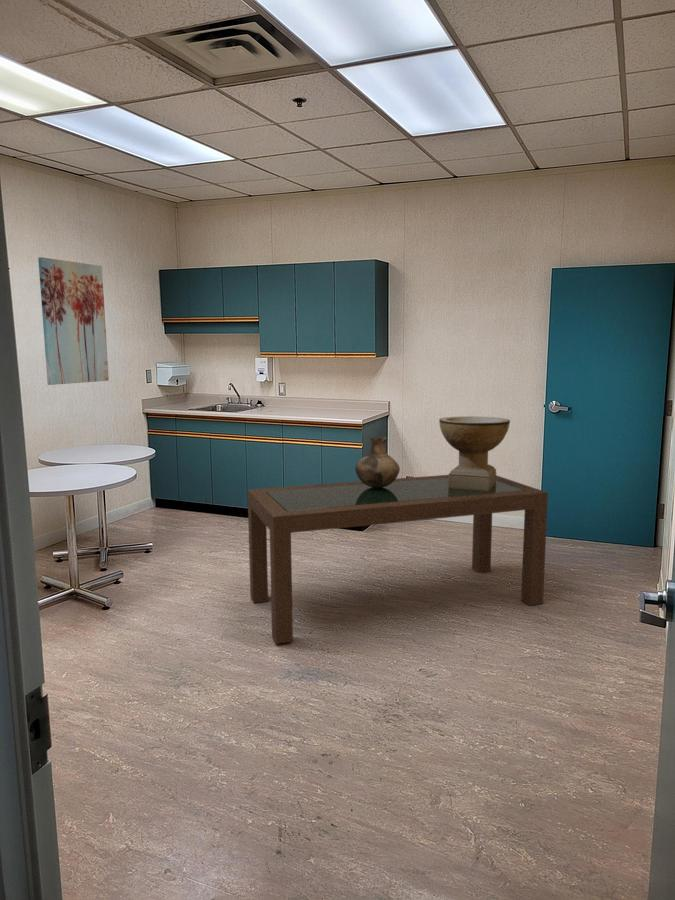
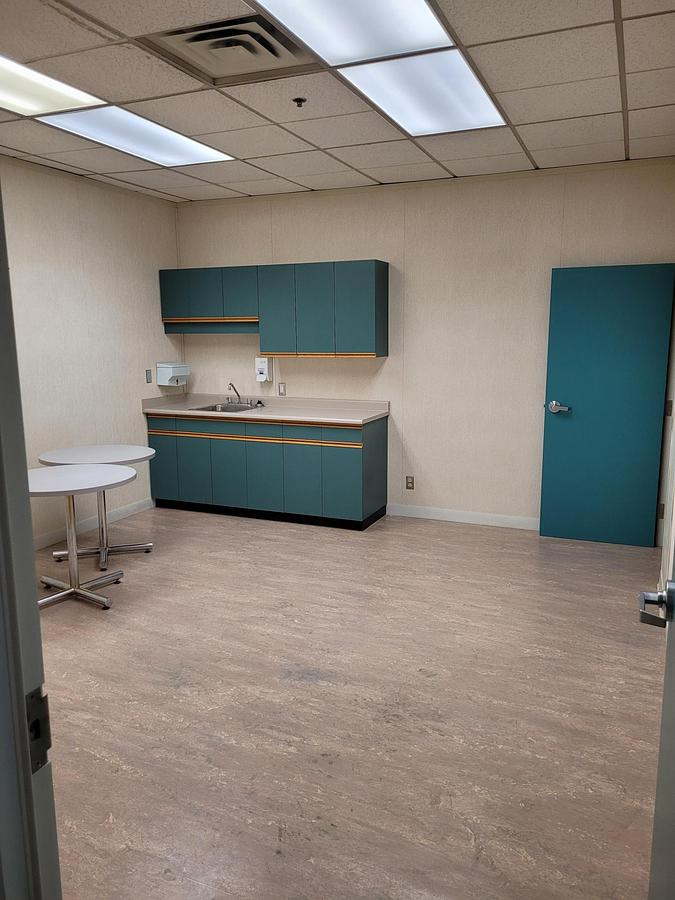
- vase [354,436,401,488]
- decorative bowl [438,415,511,491]
- dining table [247,474,549,645]
- wall art [37,256,110,386]
